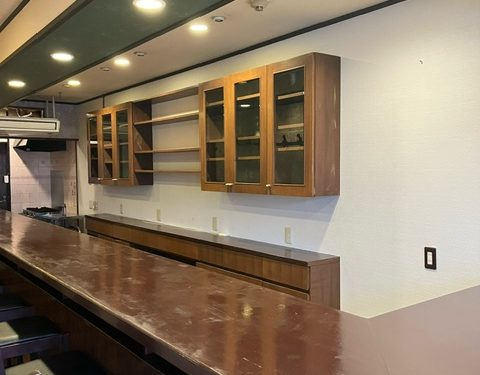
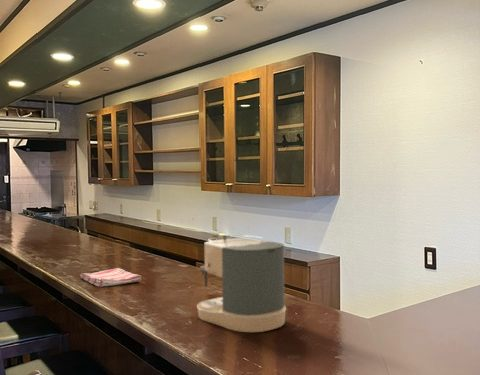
+ coffee maker [196,234,287,333]
+ dish towel [79,267,142,288]
